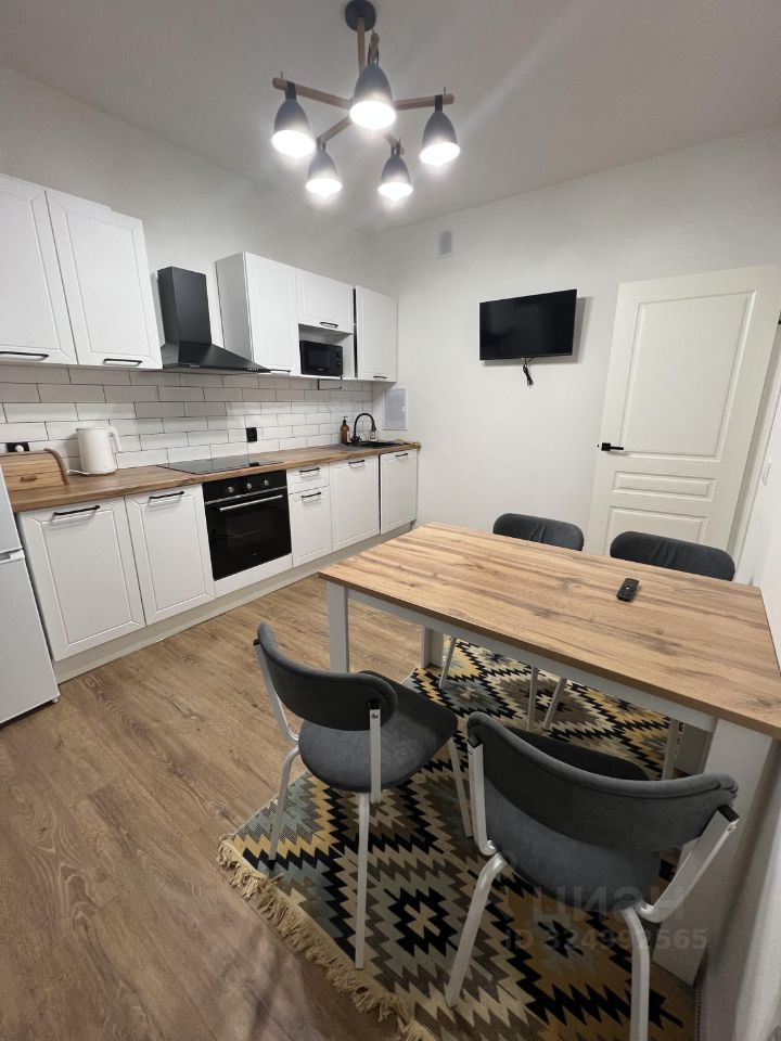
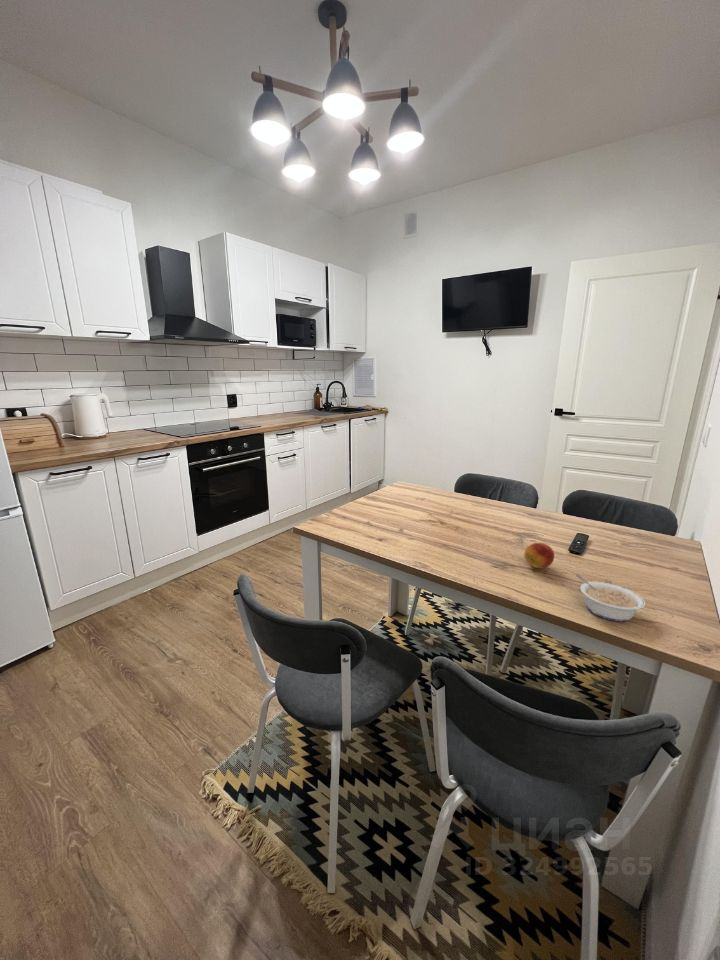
+ fruit [524,542,555,569]
+ legume [575,573,646,622]
